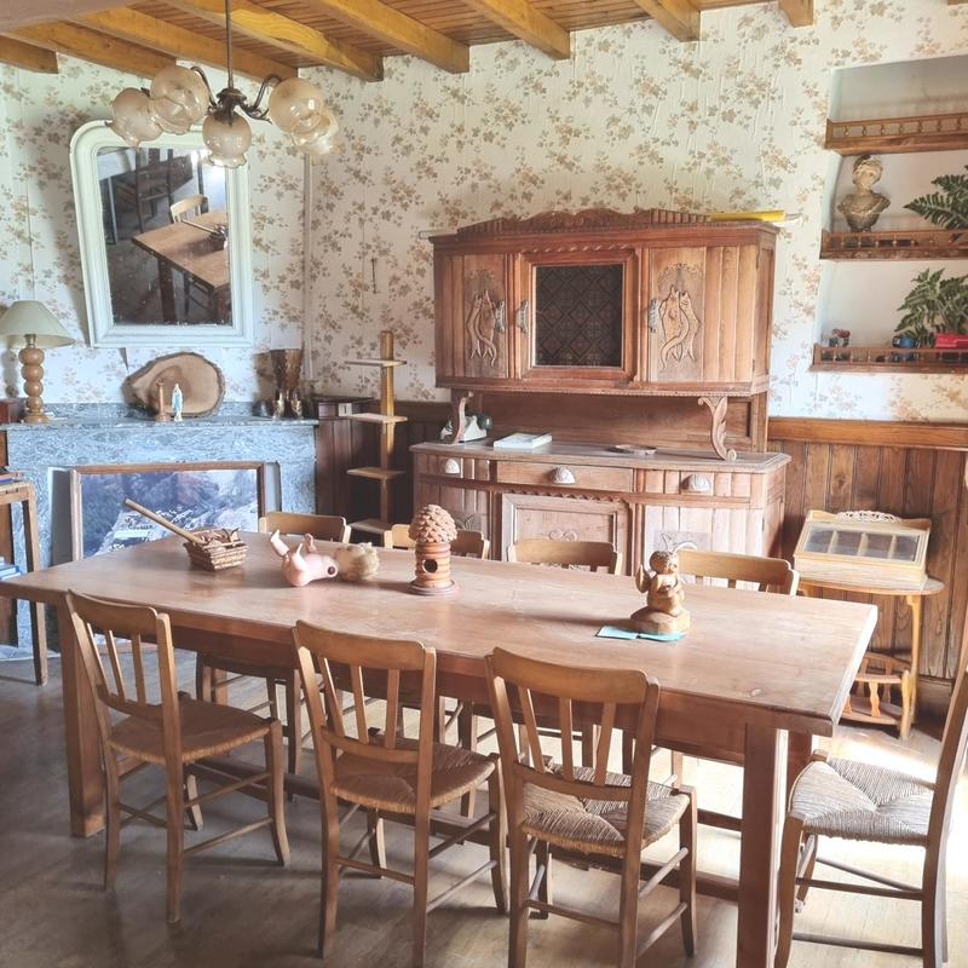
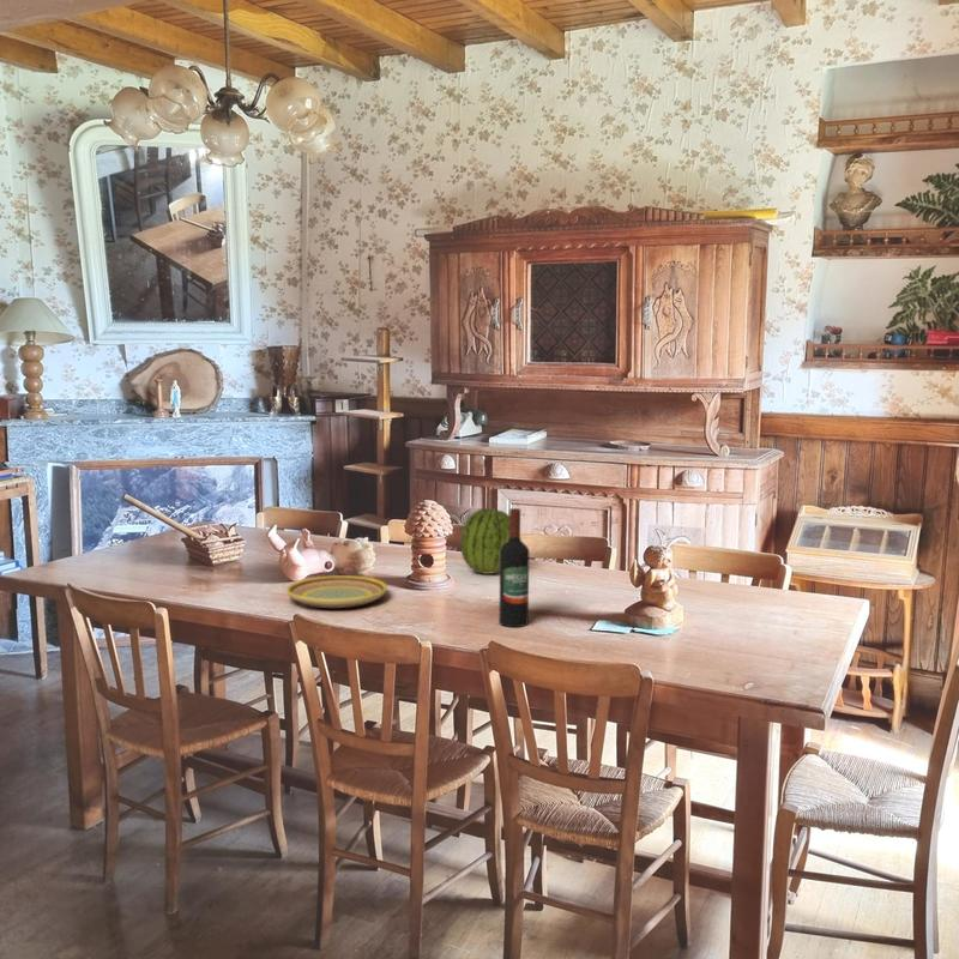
+ fruit [459,507,509,575]
+ plate [285,574,388,609]
+ wine bottle [497,507,530,628]
